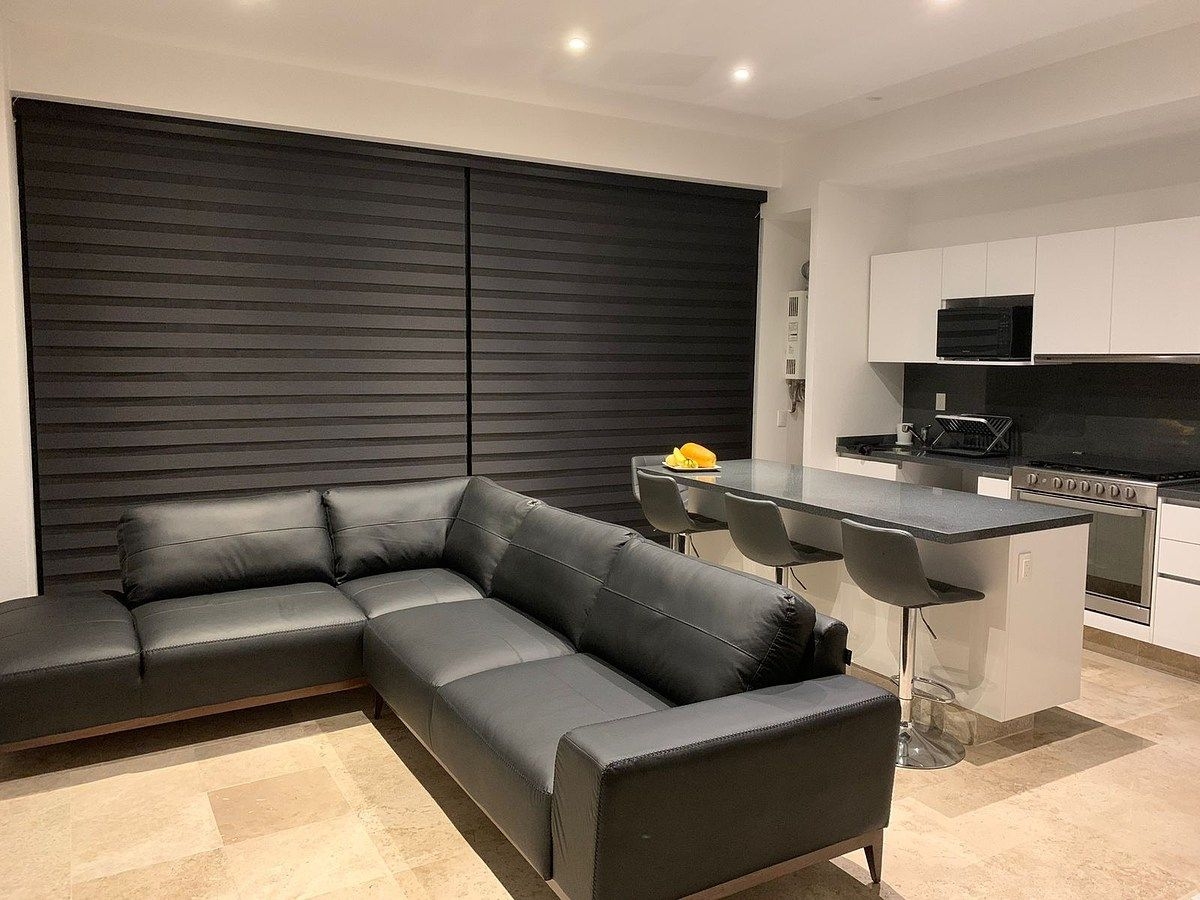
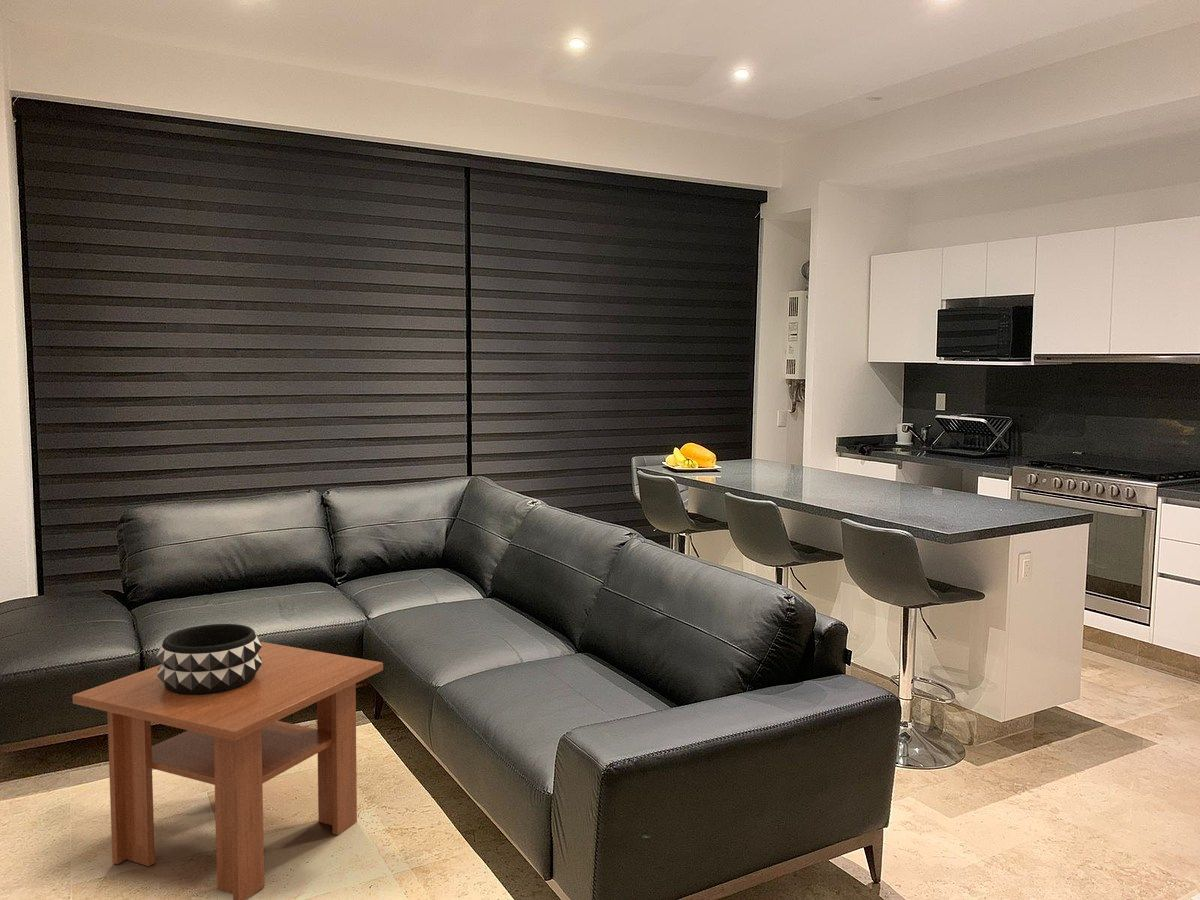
+ decorative bowl [155,623,262,695]
+ coffee table [72,641,384,900]
